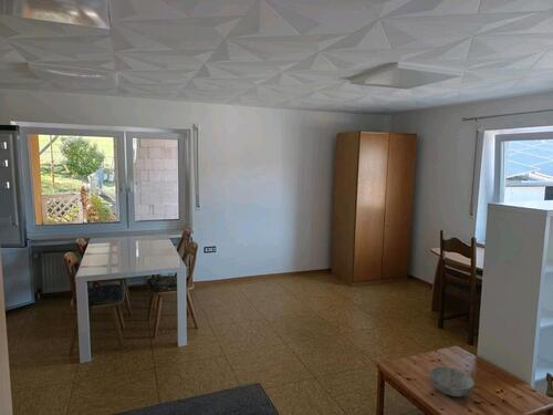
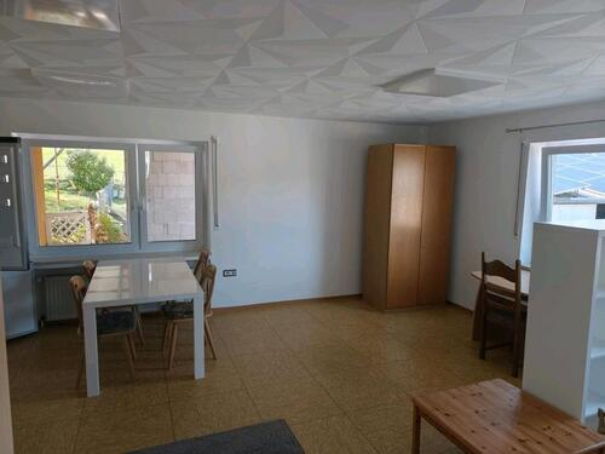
- bowl [429,366,476,398]
